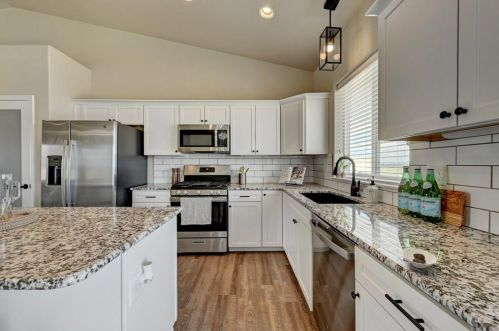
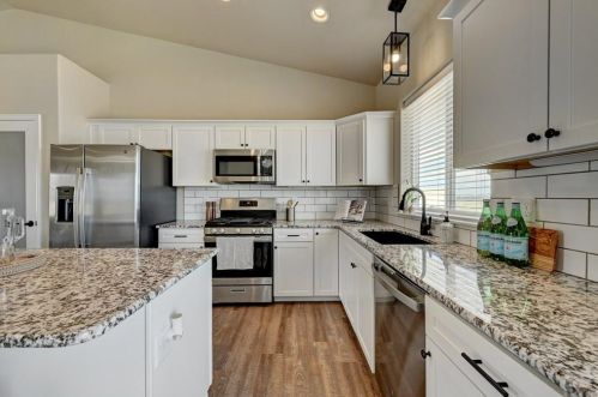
- saucer [401,247,437,269]
